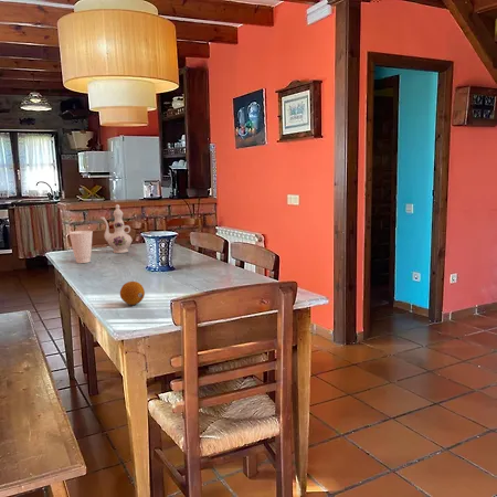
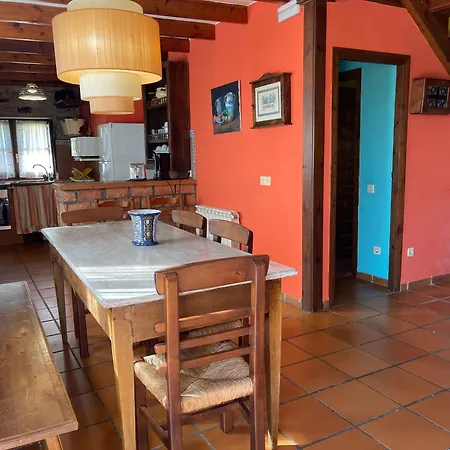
- chinaware [99,203,134,254]
- cup [68,230,94,264]
- fruit [119,281,146,306]
